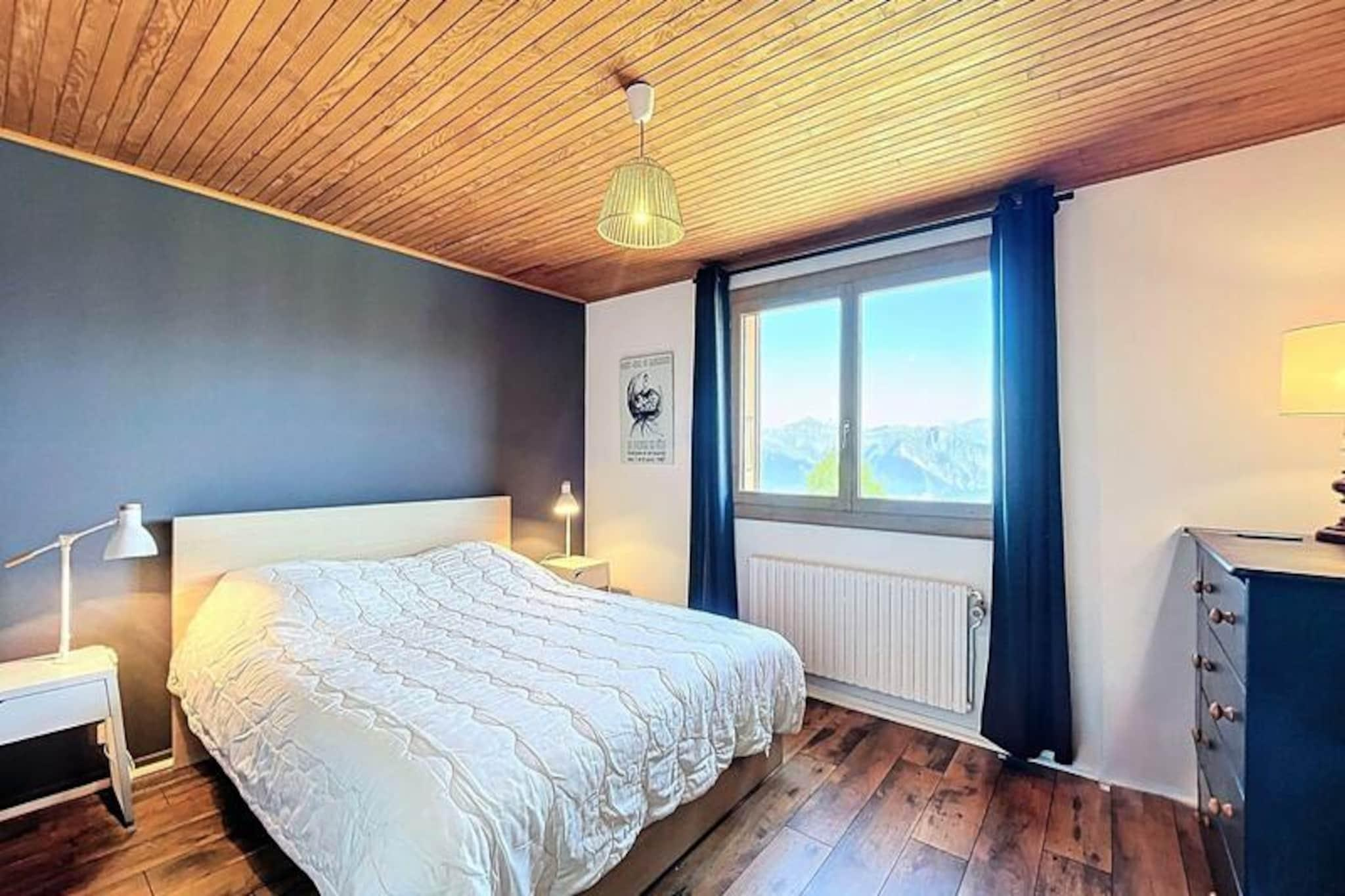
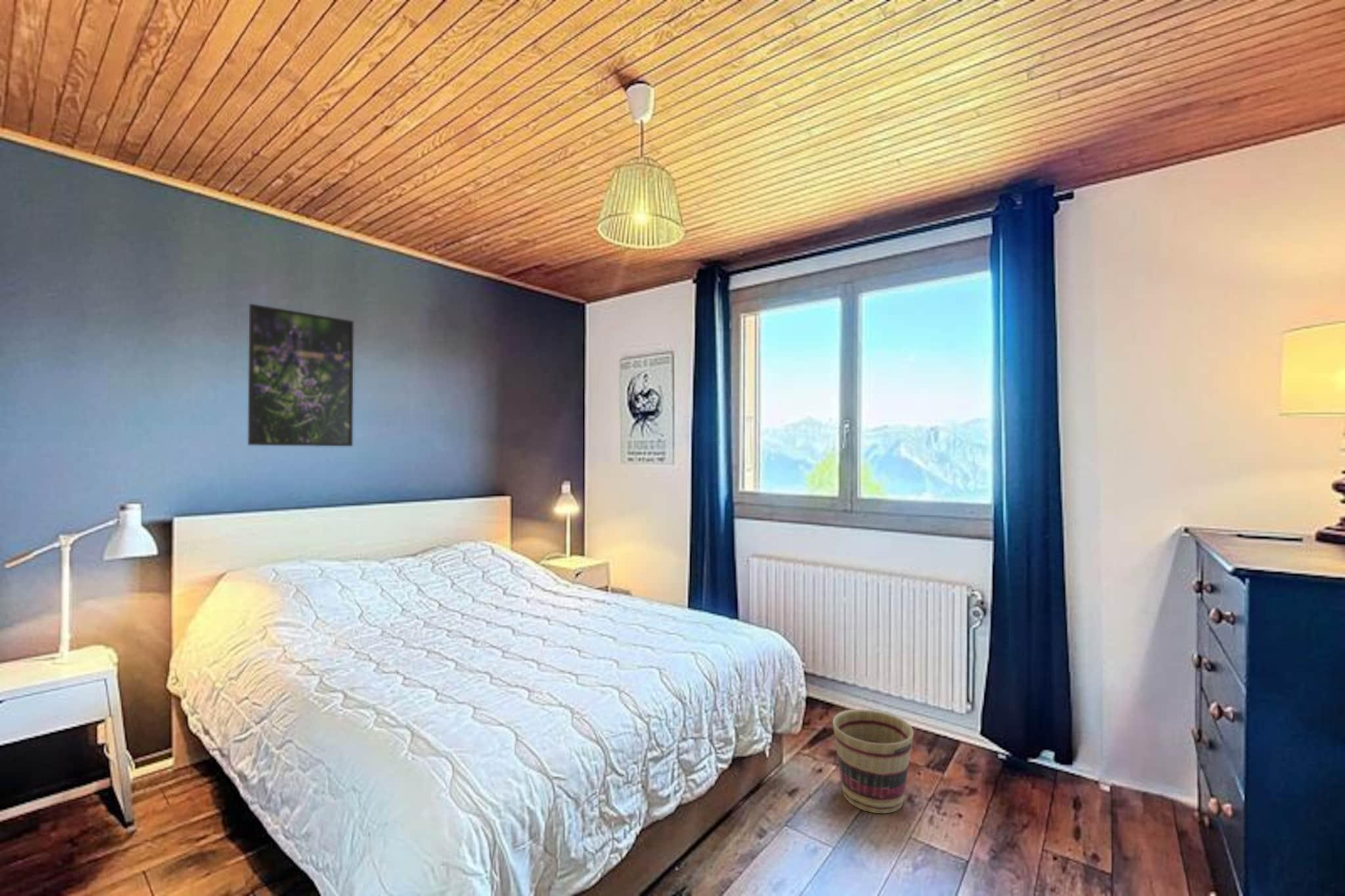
+ basket [832,708,914,814]
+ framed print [247,303,354,447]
